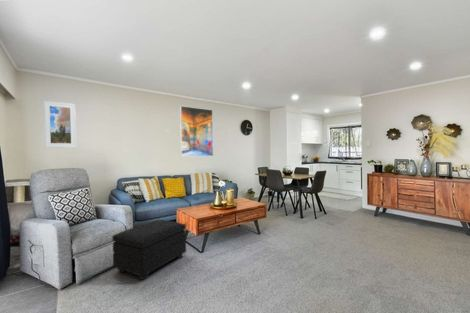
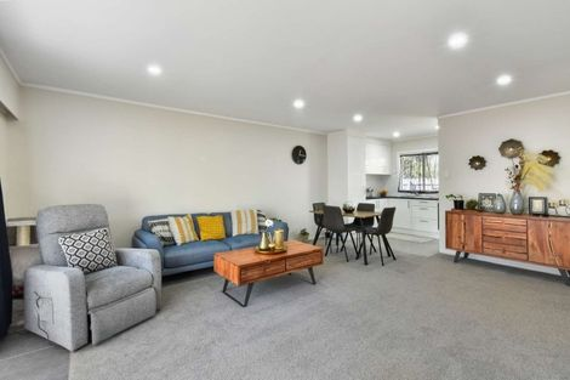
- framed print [43,100,77,149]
- footstool [112,219,187,281]
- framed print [179,105,214,158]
